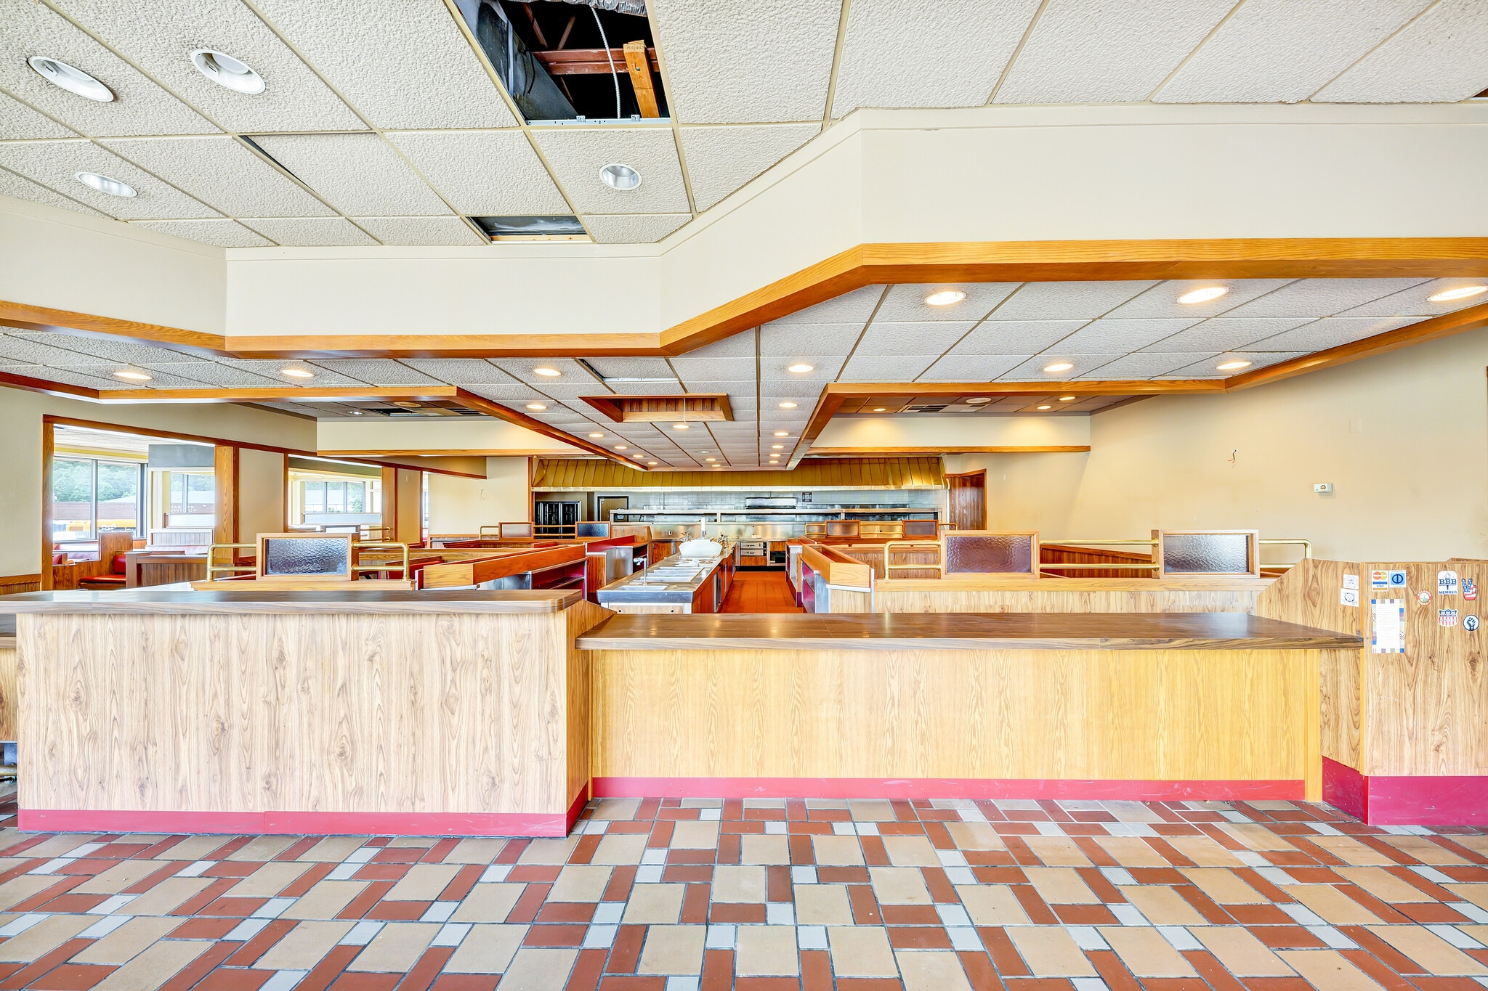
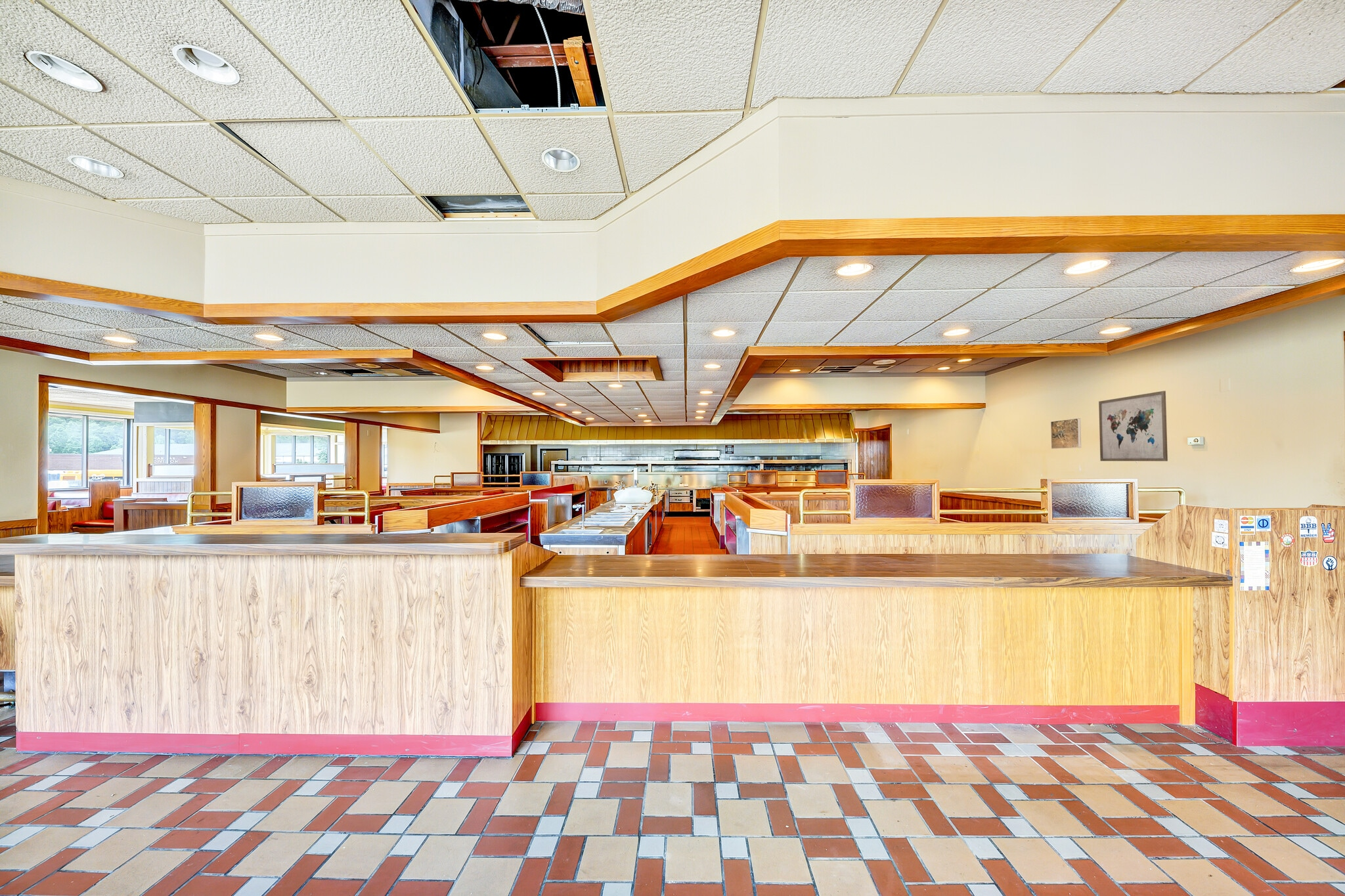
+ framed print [1050,417,1082,450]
+ wall art [1098,390,1168,462]
